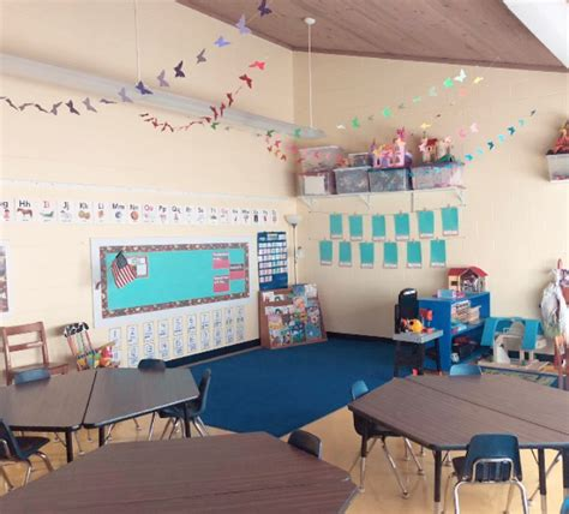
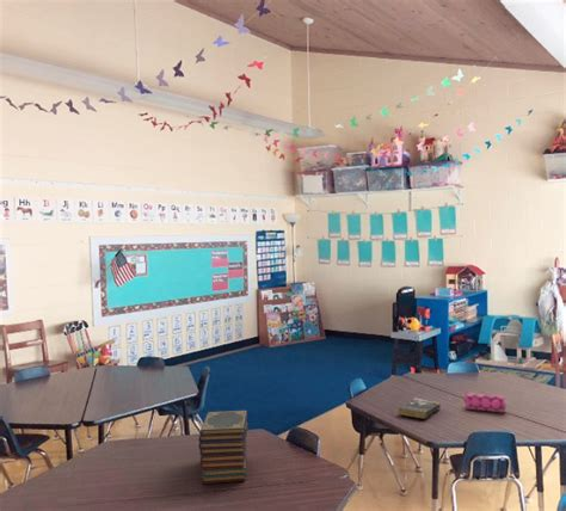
+ pencil case [463,390,507,413]
+ book stack [197,410,250,485]
+ book [396,396,442,420]
